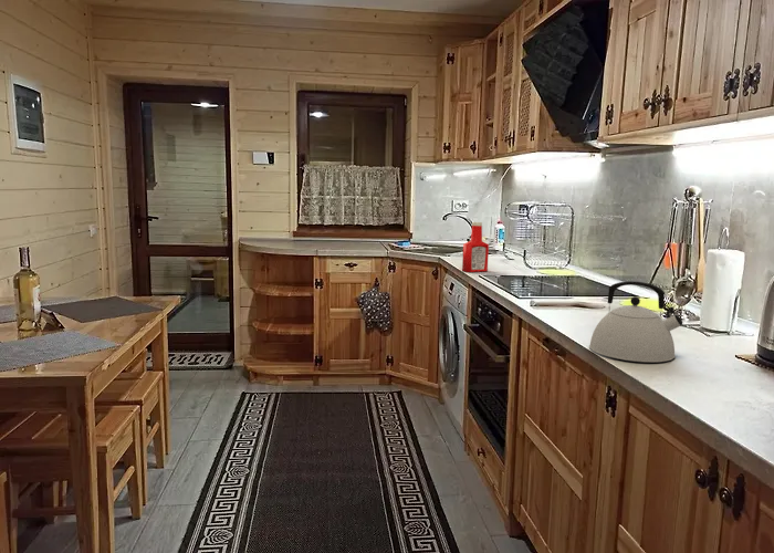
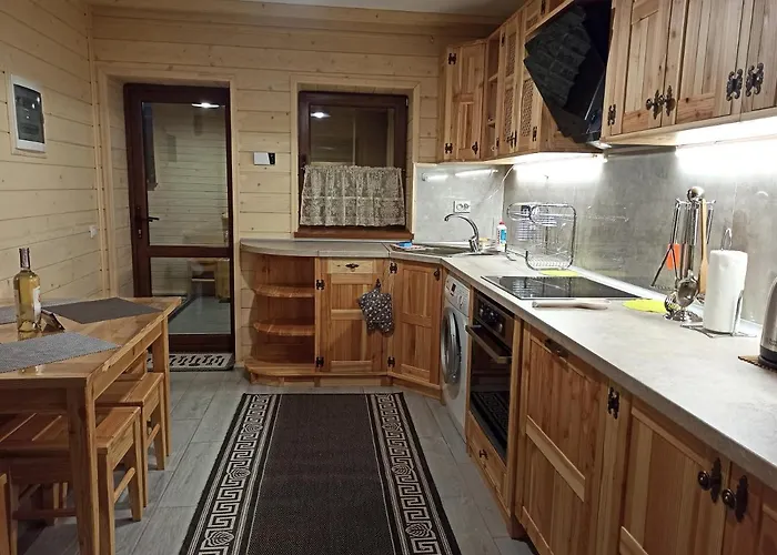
- soap bottle [461,221,490,273]
- kettle [588,280,683,363]
